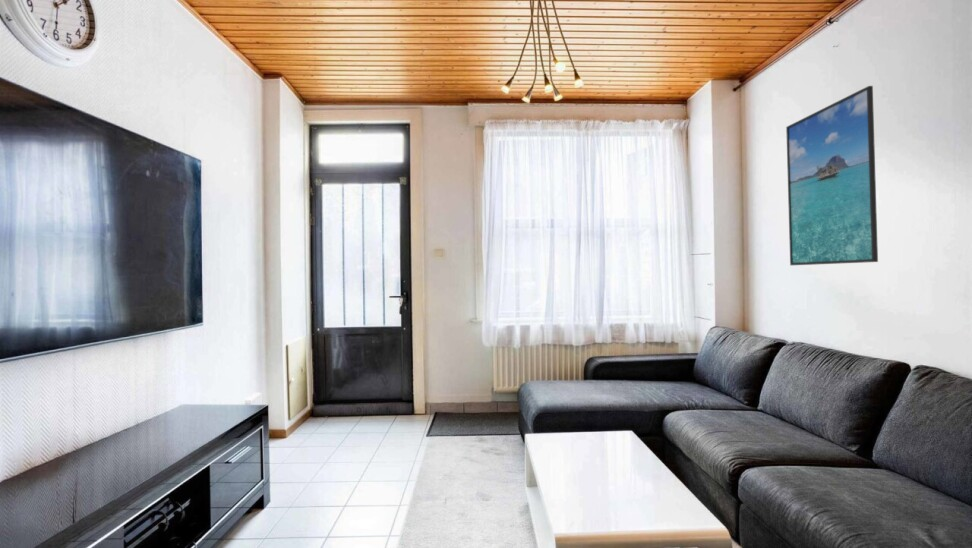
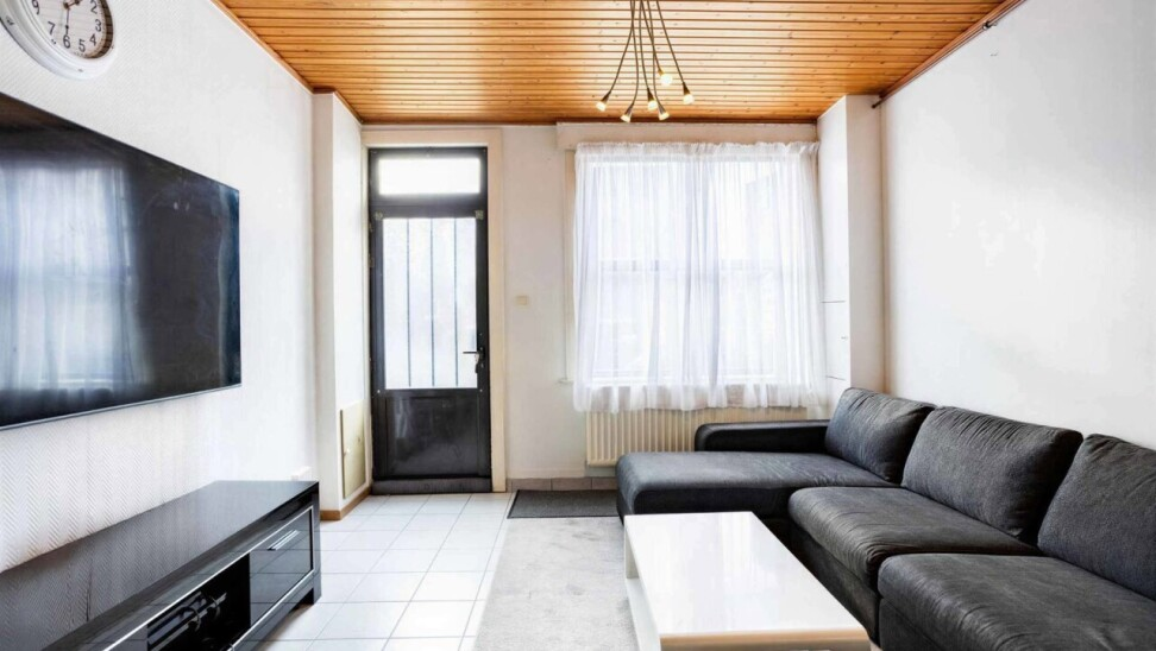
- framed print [785,85,879,266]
